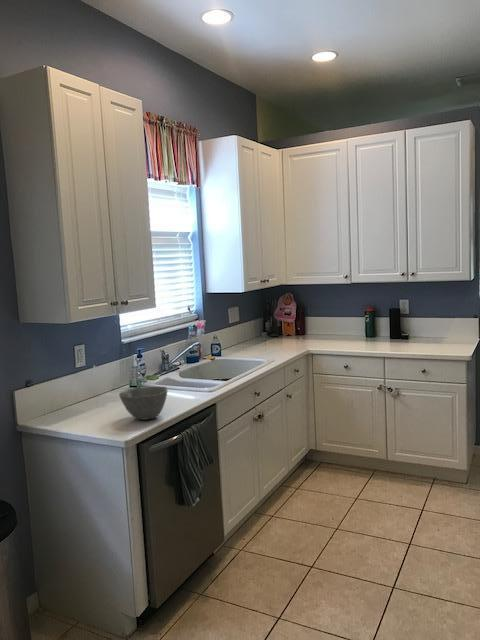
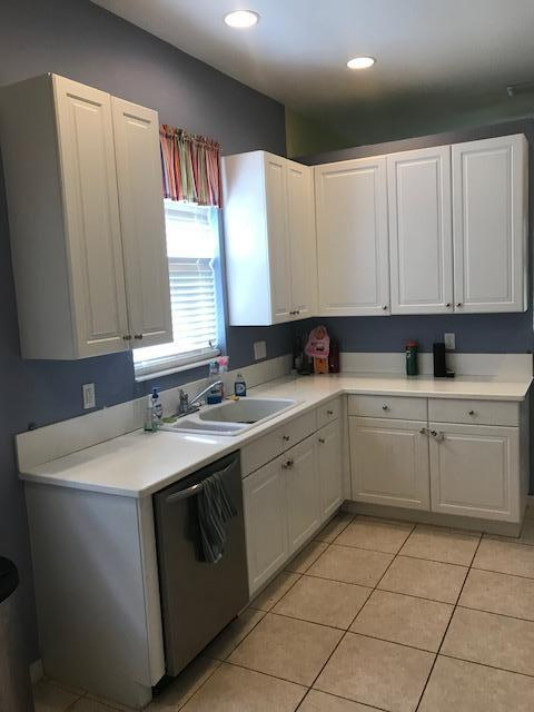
- bowl [118,385,169,421]
